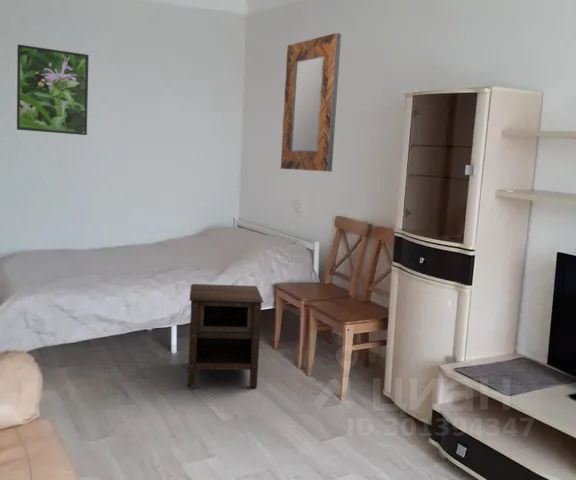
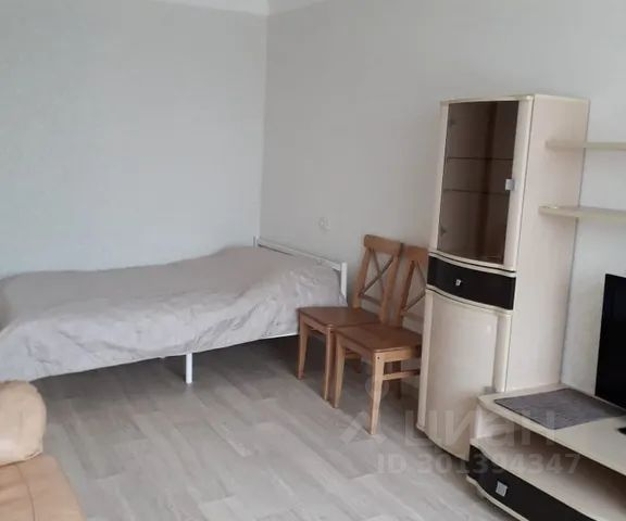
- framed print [16,43,90,136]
- nightstand [187,283,265,388]
- home mirror [280,32,342,173]
